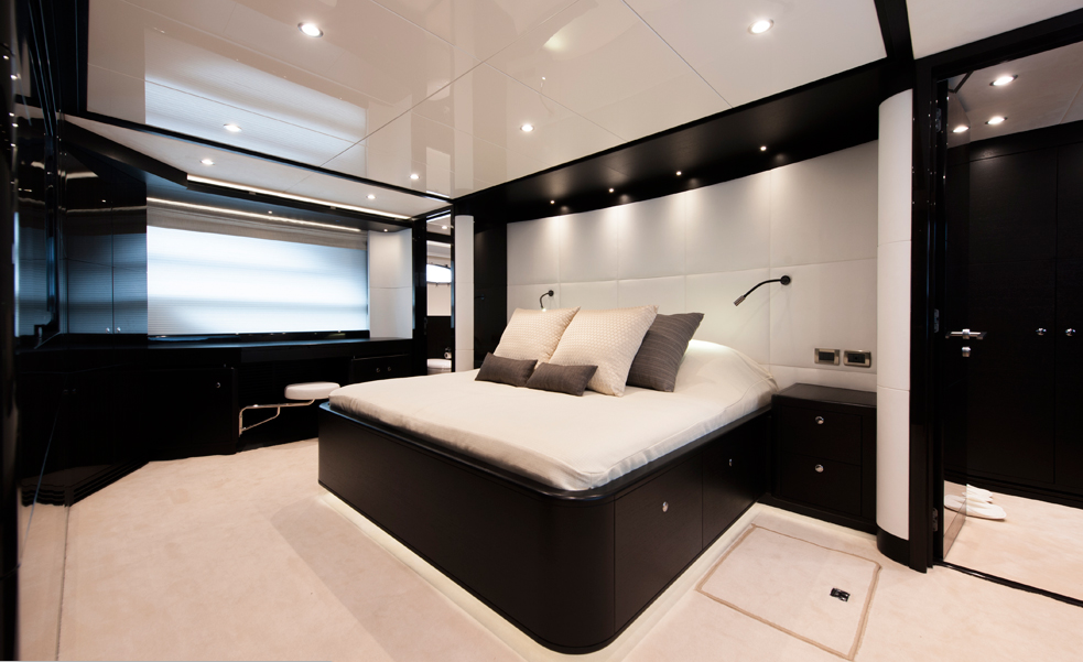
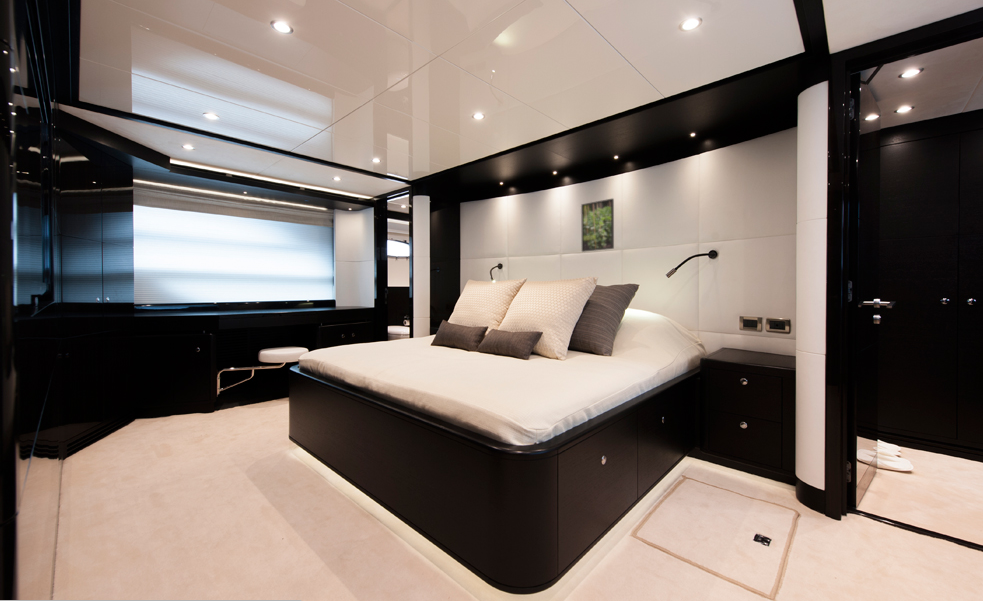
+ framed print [580,197,615,253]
